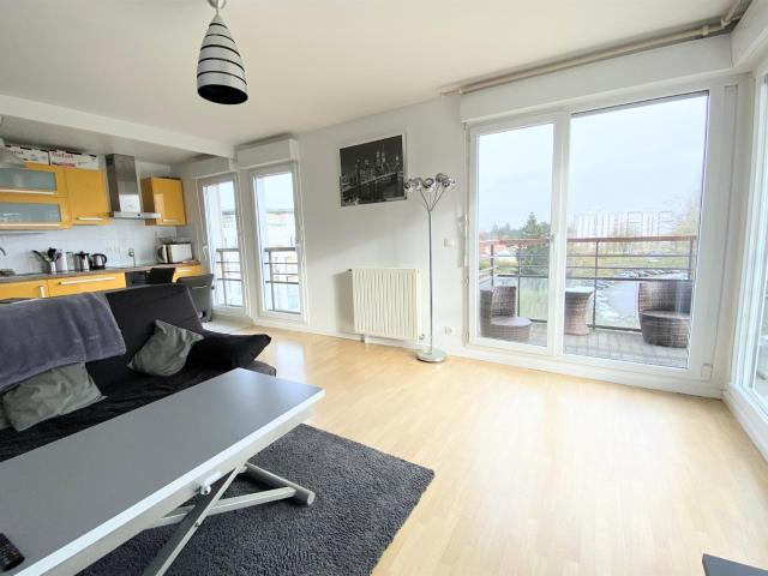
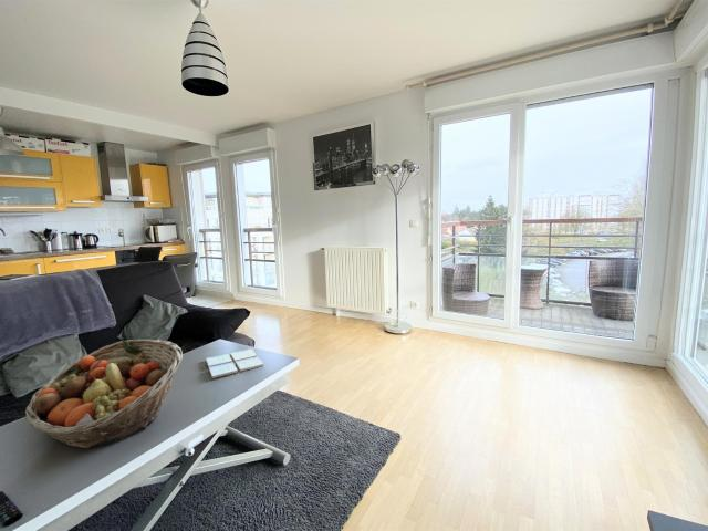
+ drink coaster [205,347,264,379]
+ fruit basket [24,339,184,449]
